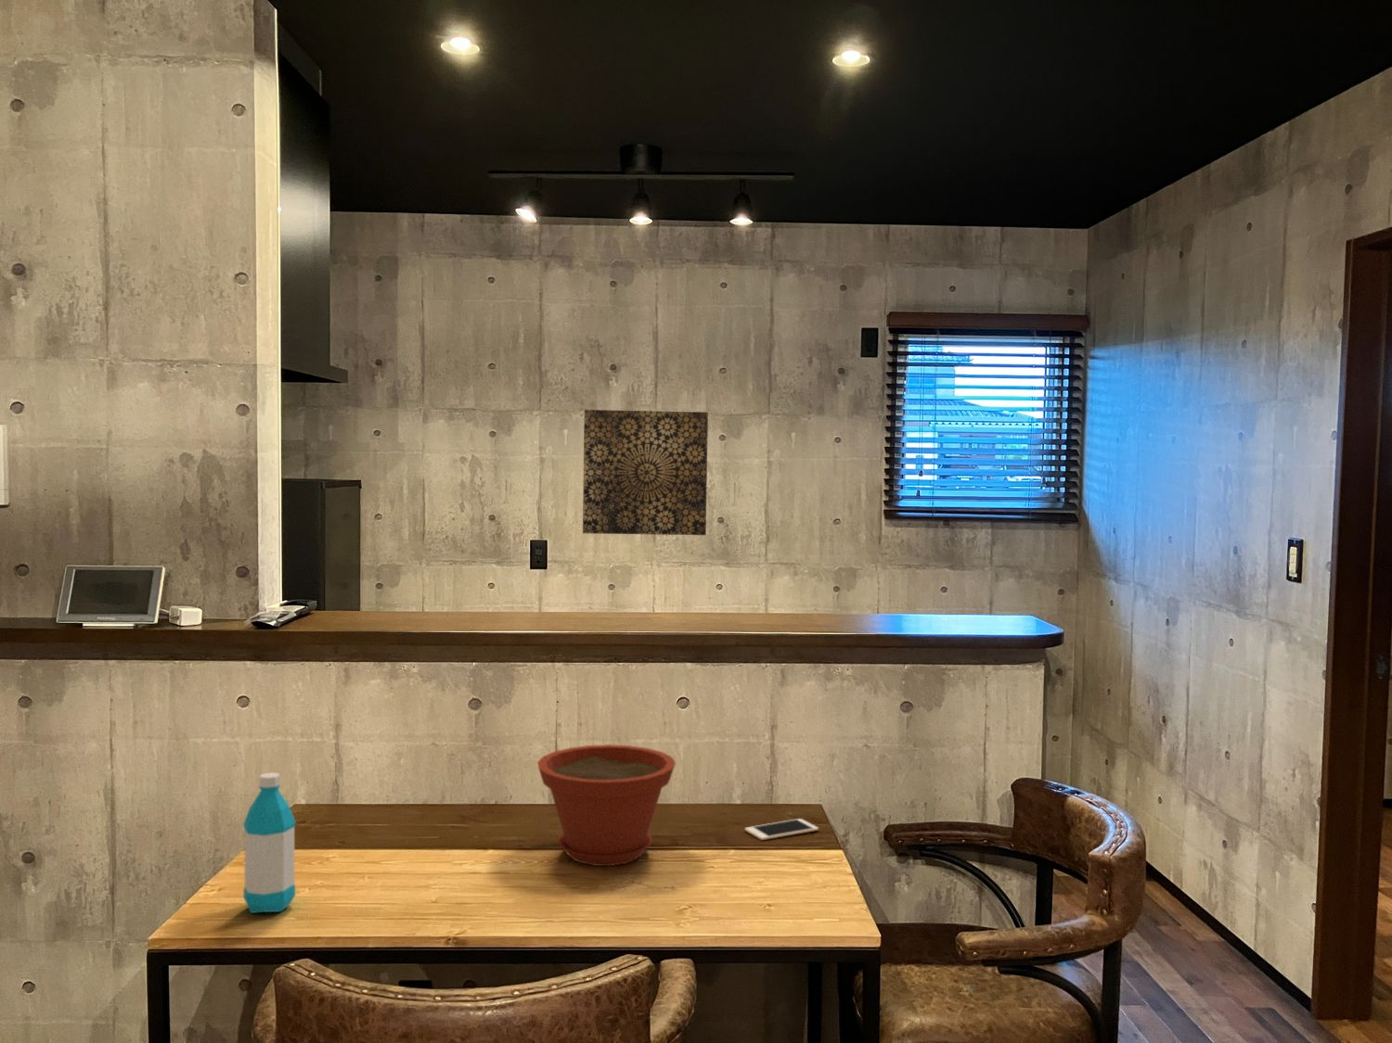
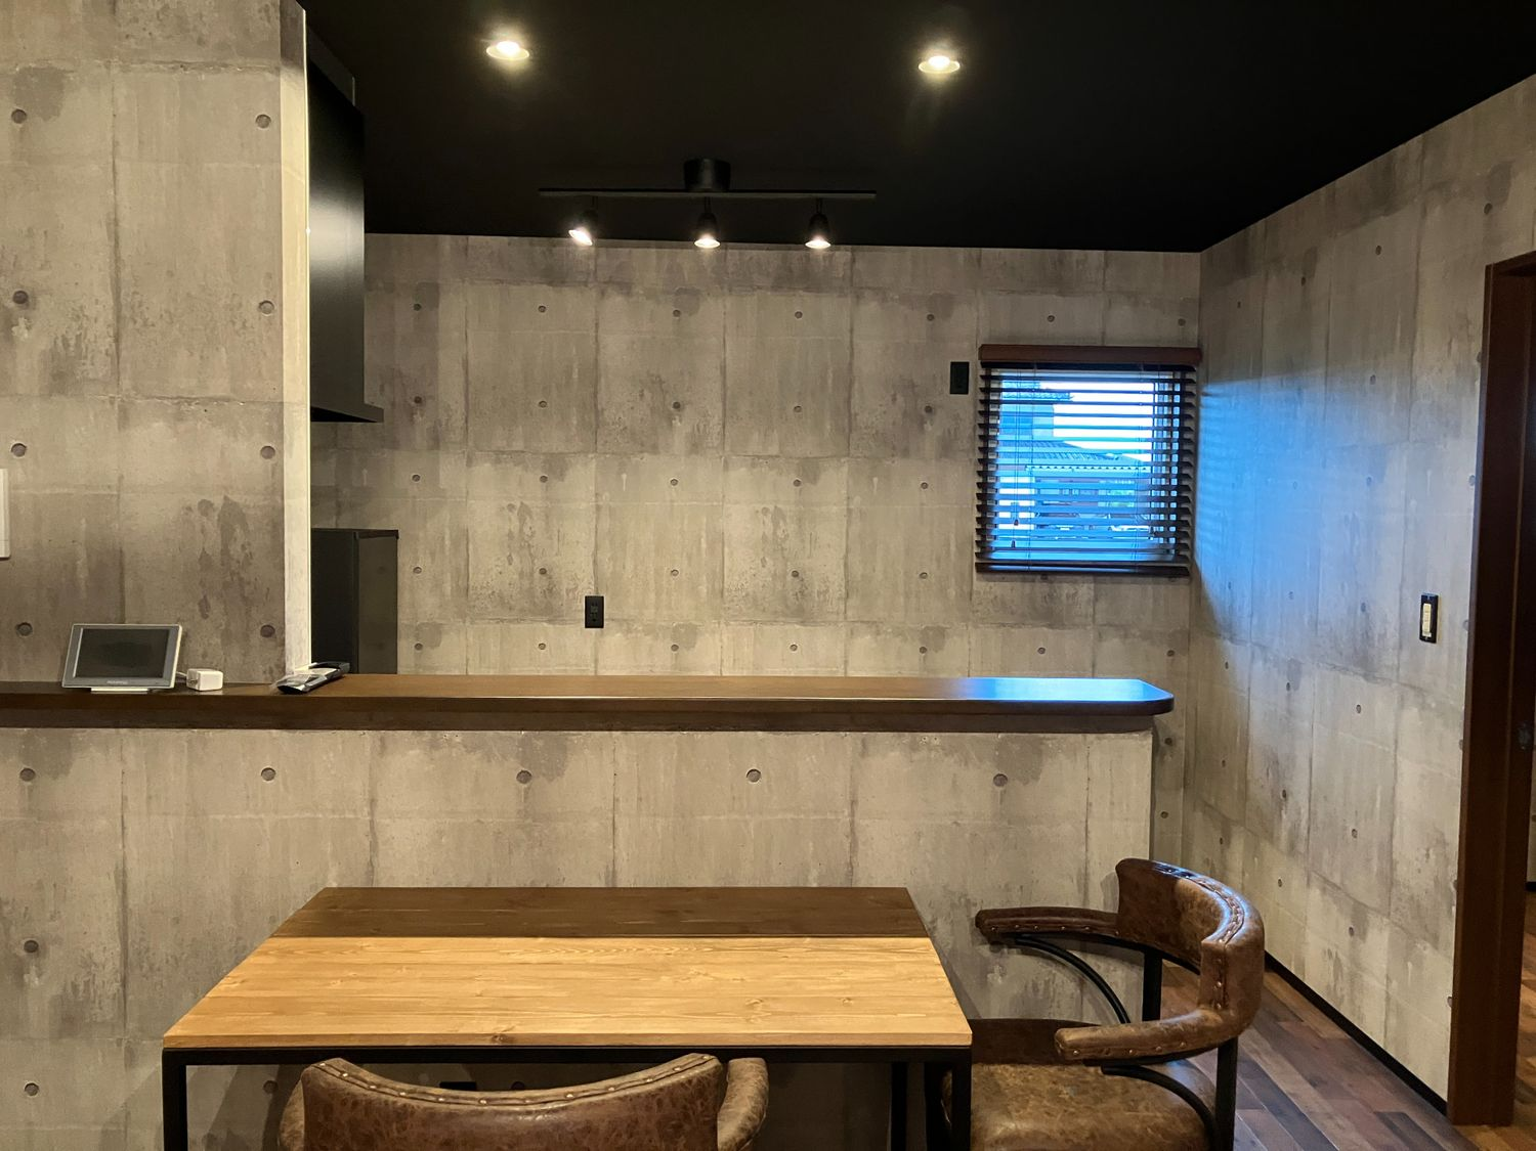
- water bottle [242,771,297,914]
- wall art [582,409,709,536]
- plant pot [536,744,676,867]
- cell phone [744,817,820,841]
